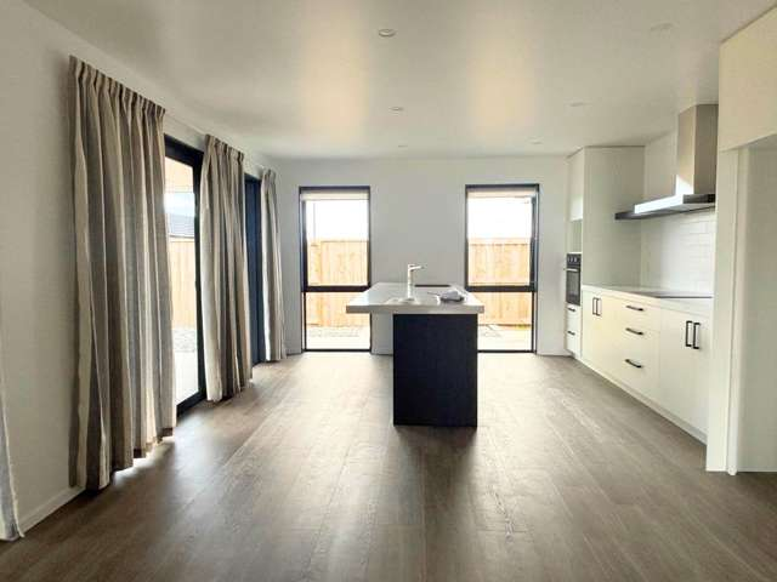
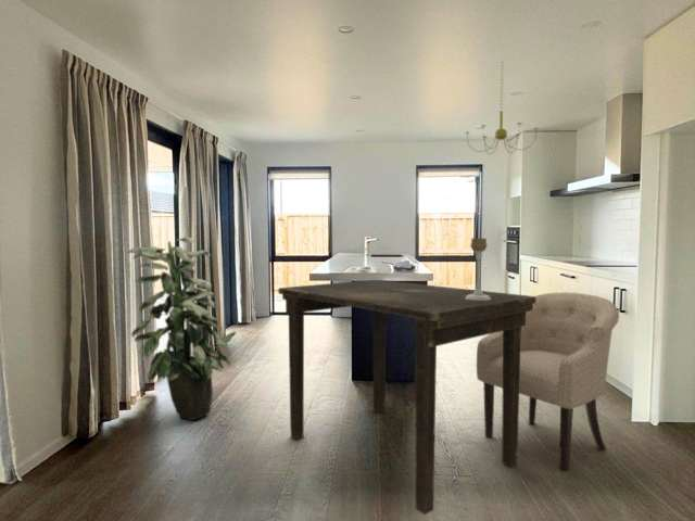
+ indoor plant [127,237,237,421]
+ chandelier [464,61,540,155]
+ chair [476,291,620,472]
+ dining table [278,279,536,516]
+ candle holder [465,237,491,301]
